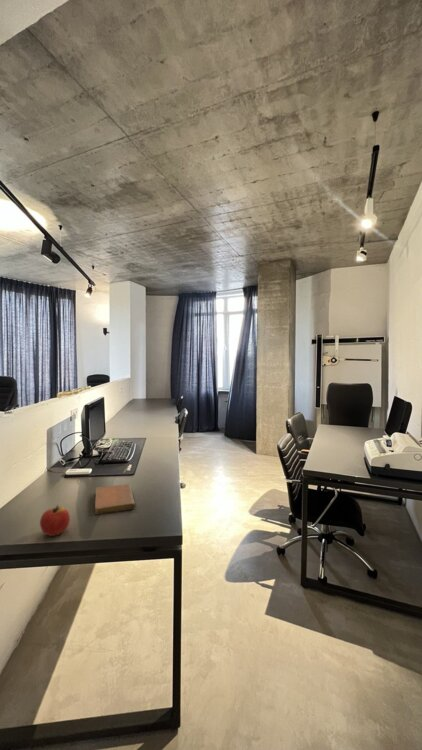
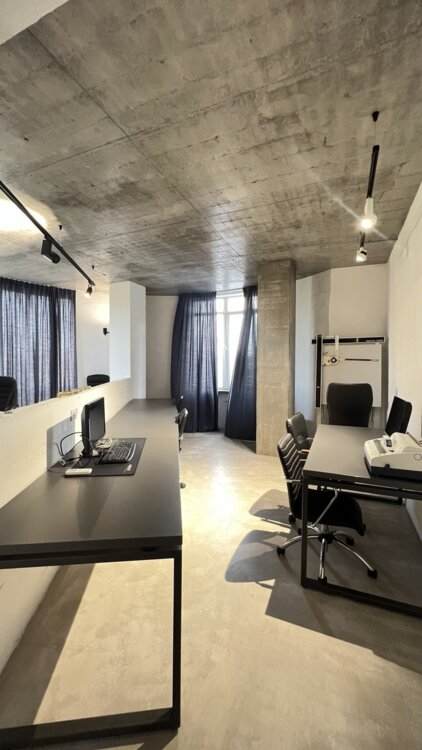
- notebook [94,483,136,515]
- apple [39,504,71,537]
